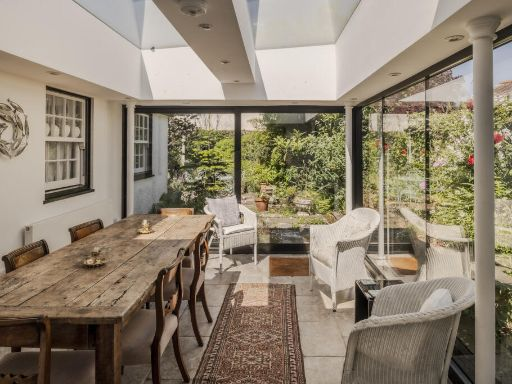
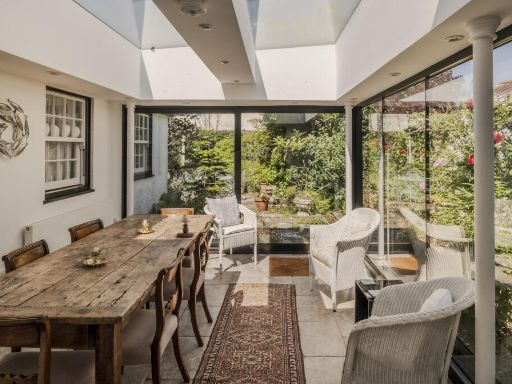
+ candlestick [176,213,195,238]
